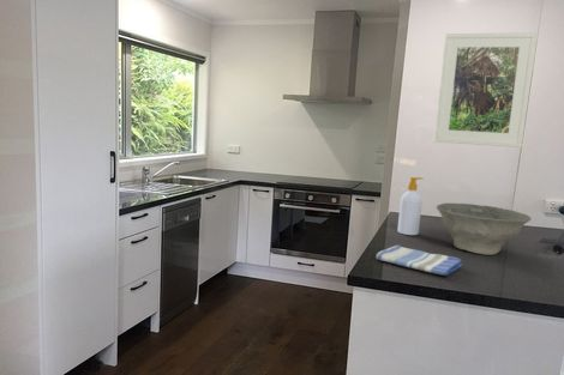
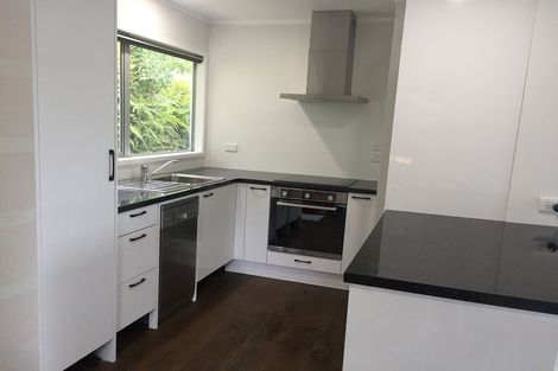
- dish towel [376,244,463,277]
- soap bottle [396,176,425,236]
- bowl [436,202,532,256]
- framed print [433,31,538,149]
